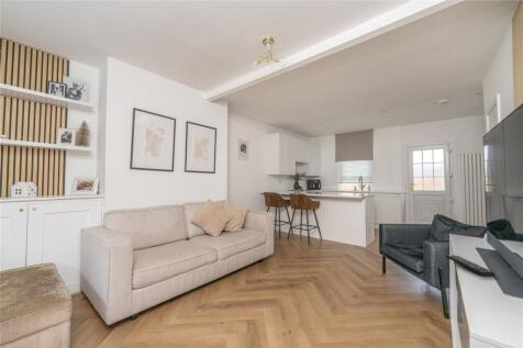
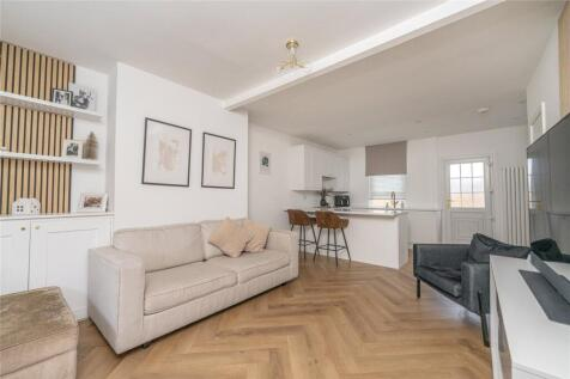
- remote control [444,254,497,278]
